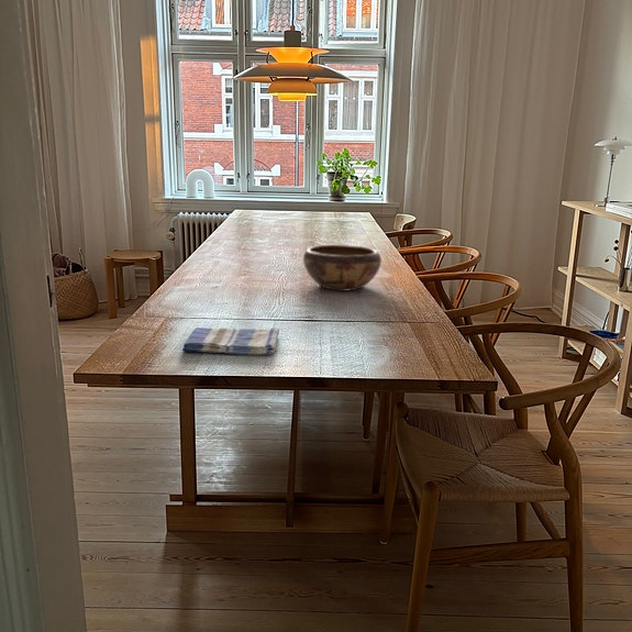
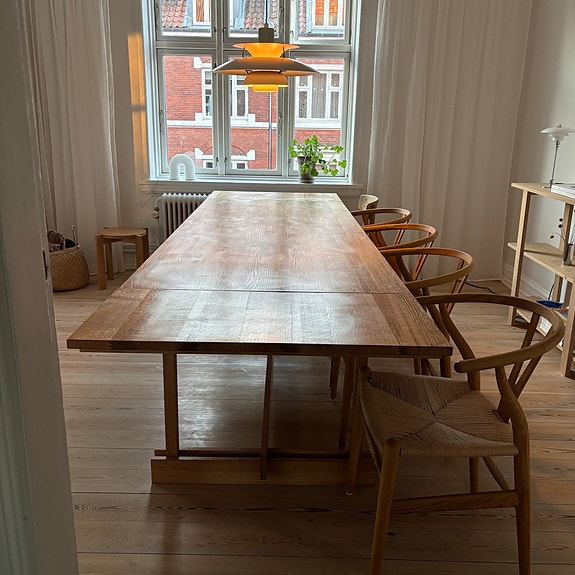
- dish towel [181,326,280,356]
- decorative bowl [302,244,382,291]
